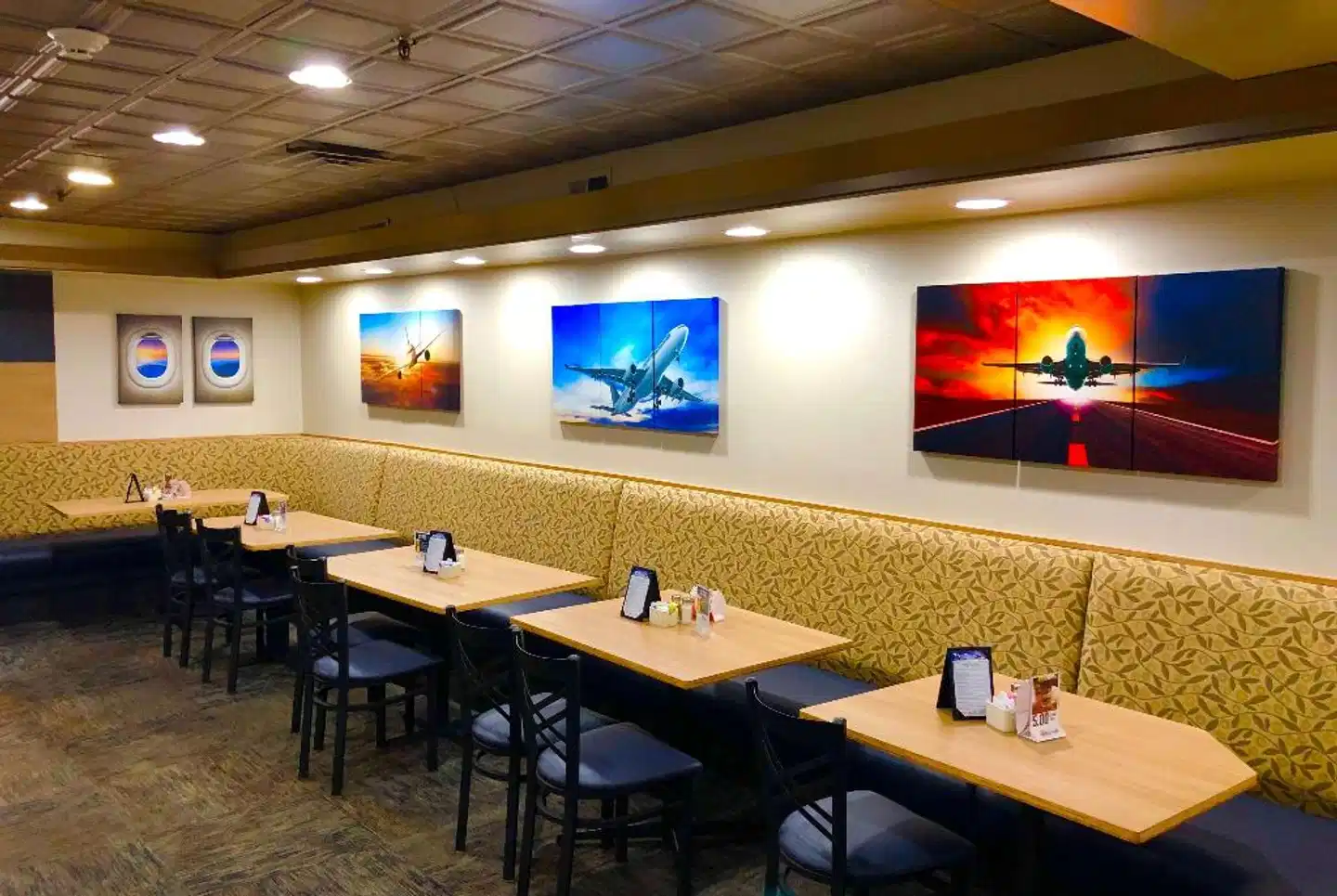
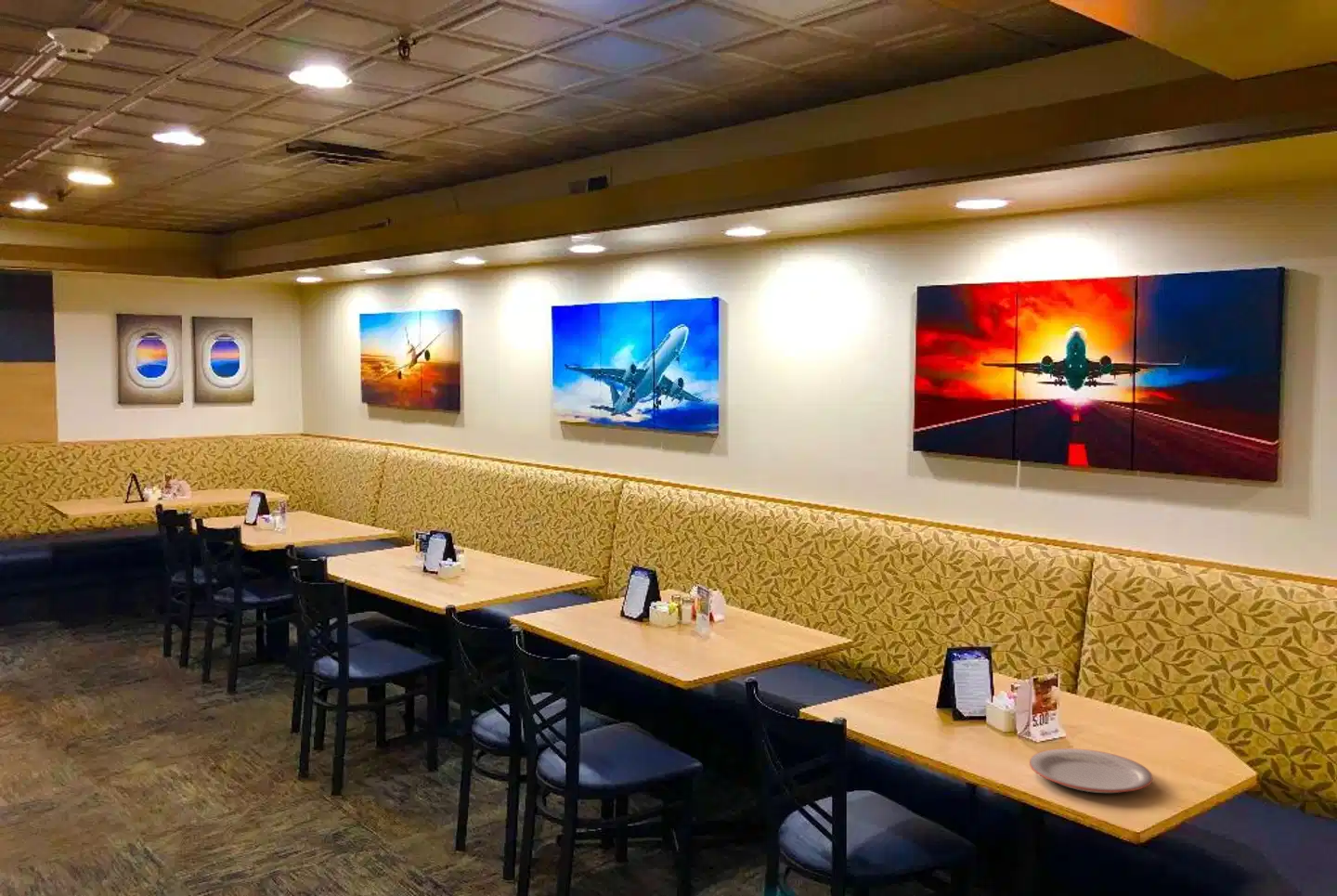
+ plate [1029,747,1154,794]
